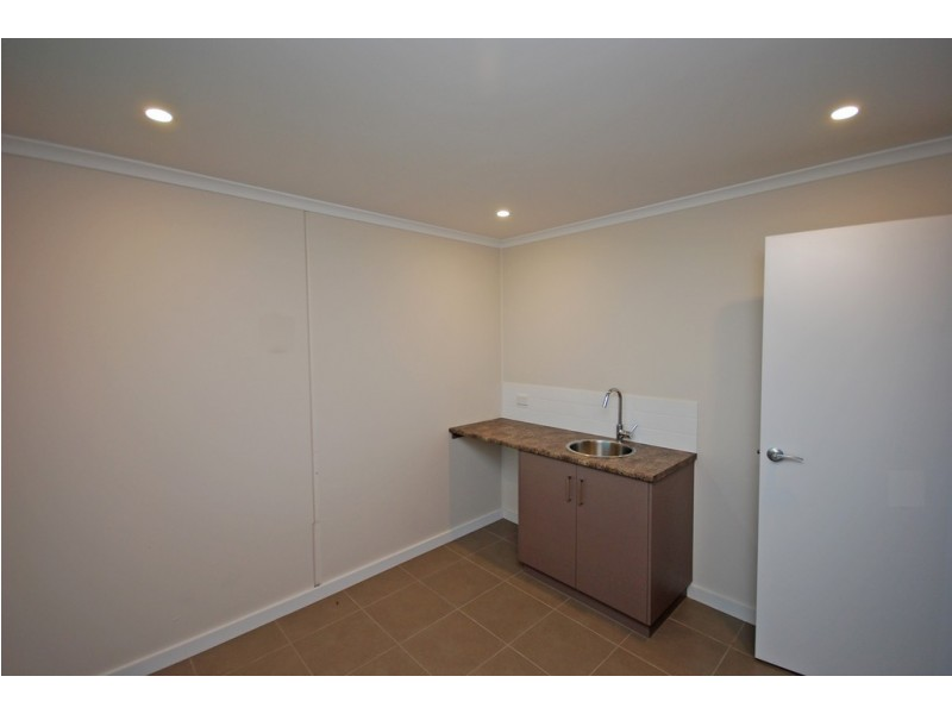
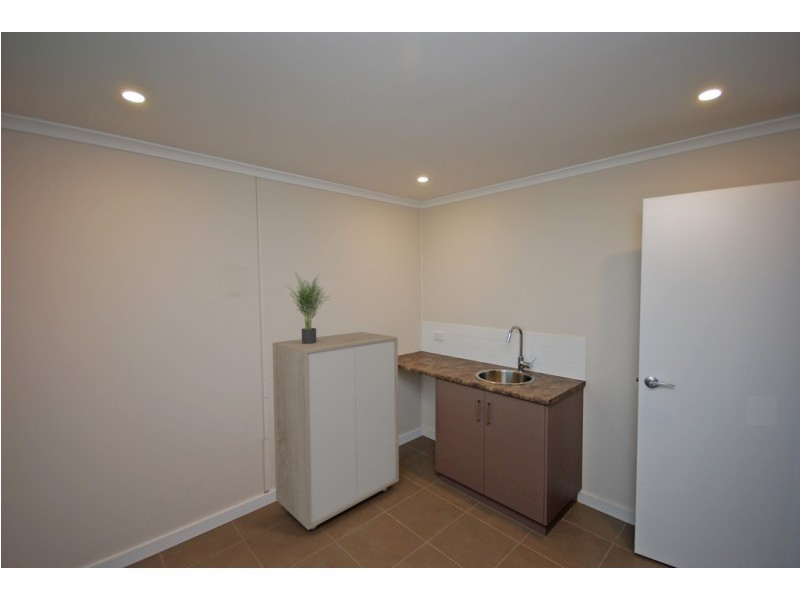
+ storage cabinet [271,331,400,531]
+ potted plant [286,271,330,344]
